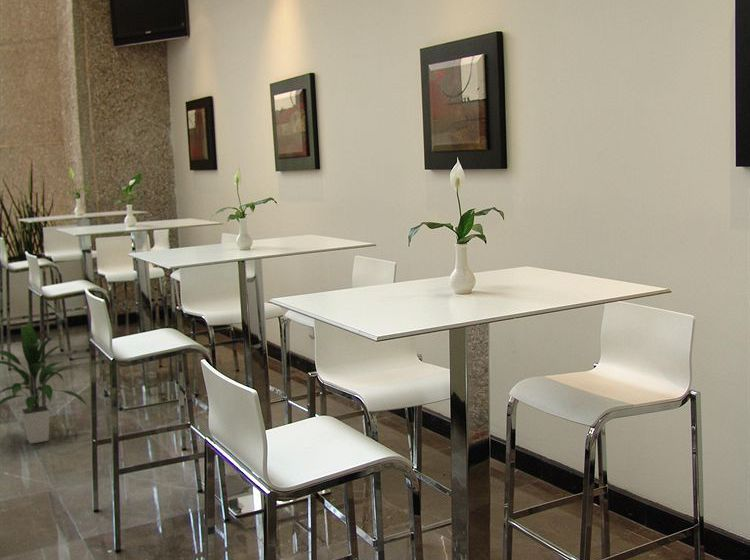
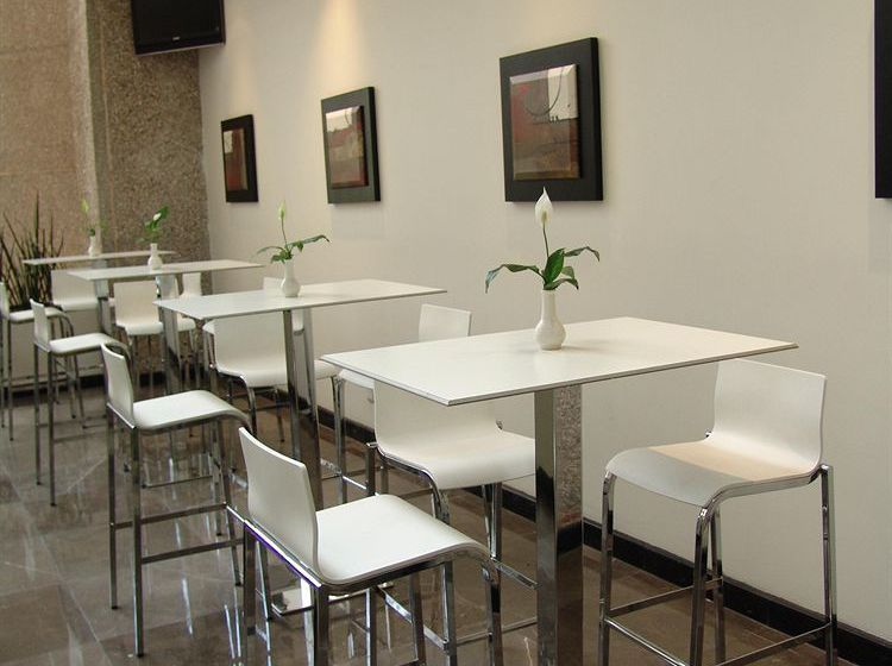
- indoor plant [0,320,89,445]
